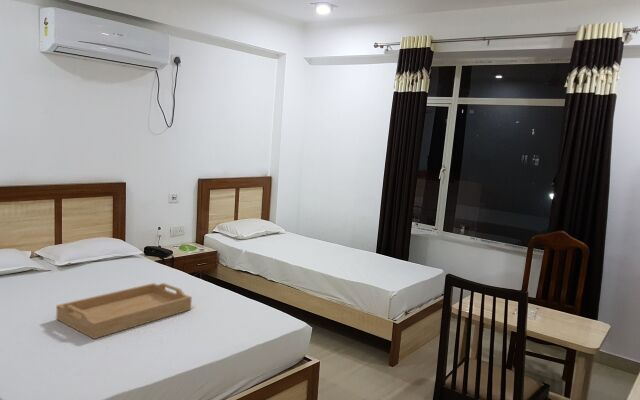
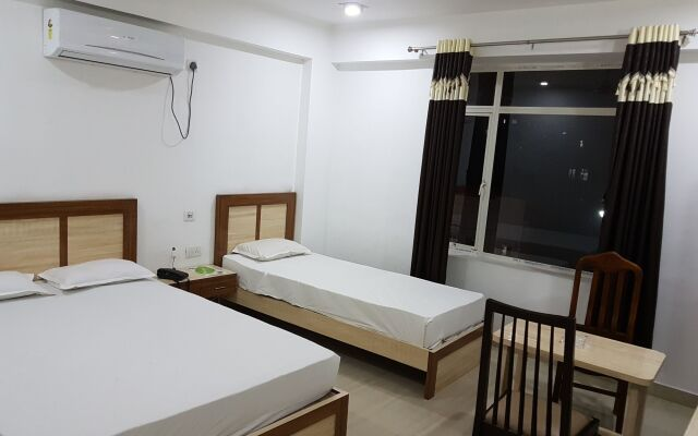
- serving tray [55,282,193,340]
